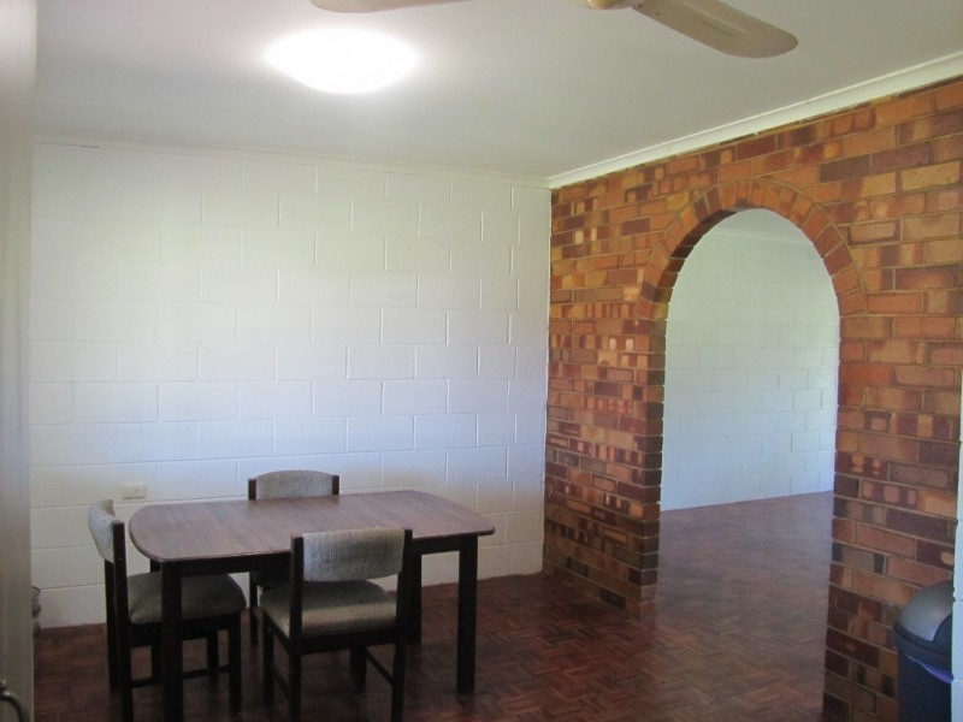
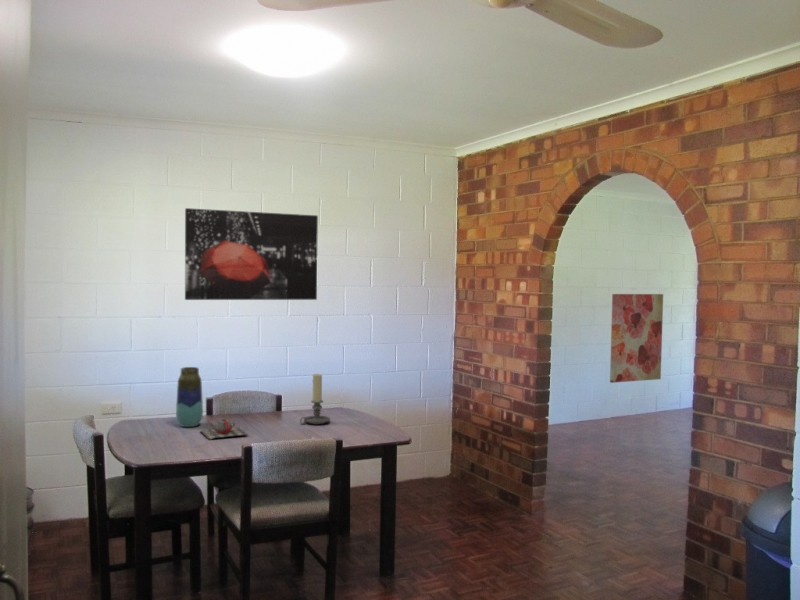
+ wall art [184,207,319,301]
+ candle holder [299,373,331,426]
+ teapot [200,417,248,441]
+ wall art [609,293,664,384]
+ vase [175,366,204,428]
